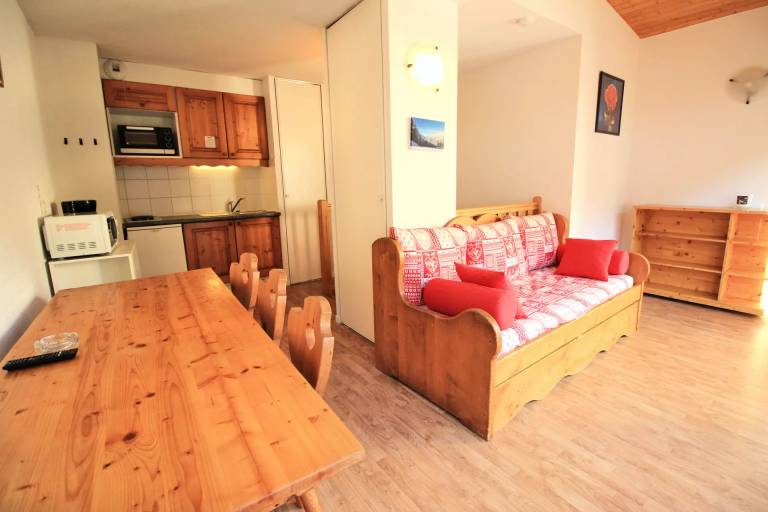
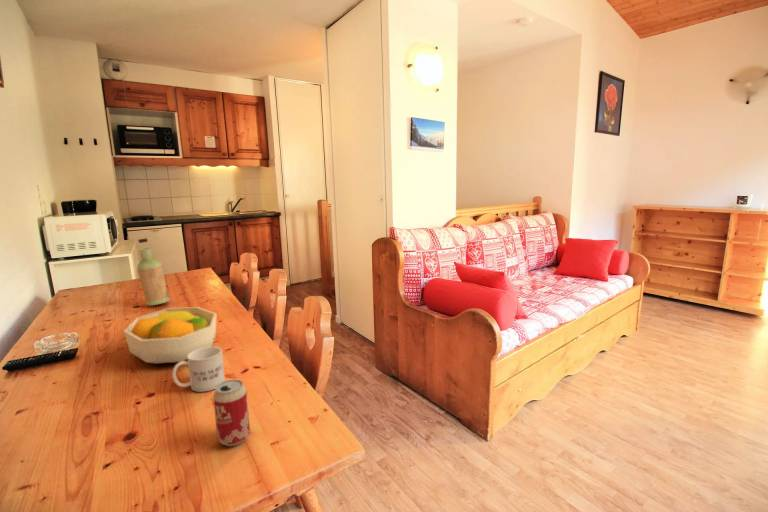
+ mug [171,346,226,393]
+ fruit bowl [123,306,217,365]
+ beverage can [212,378,251,447]
+ bottle [136,237,171,306]
